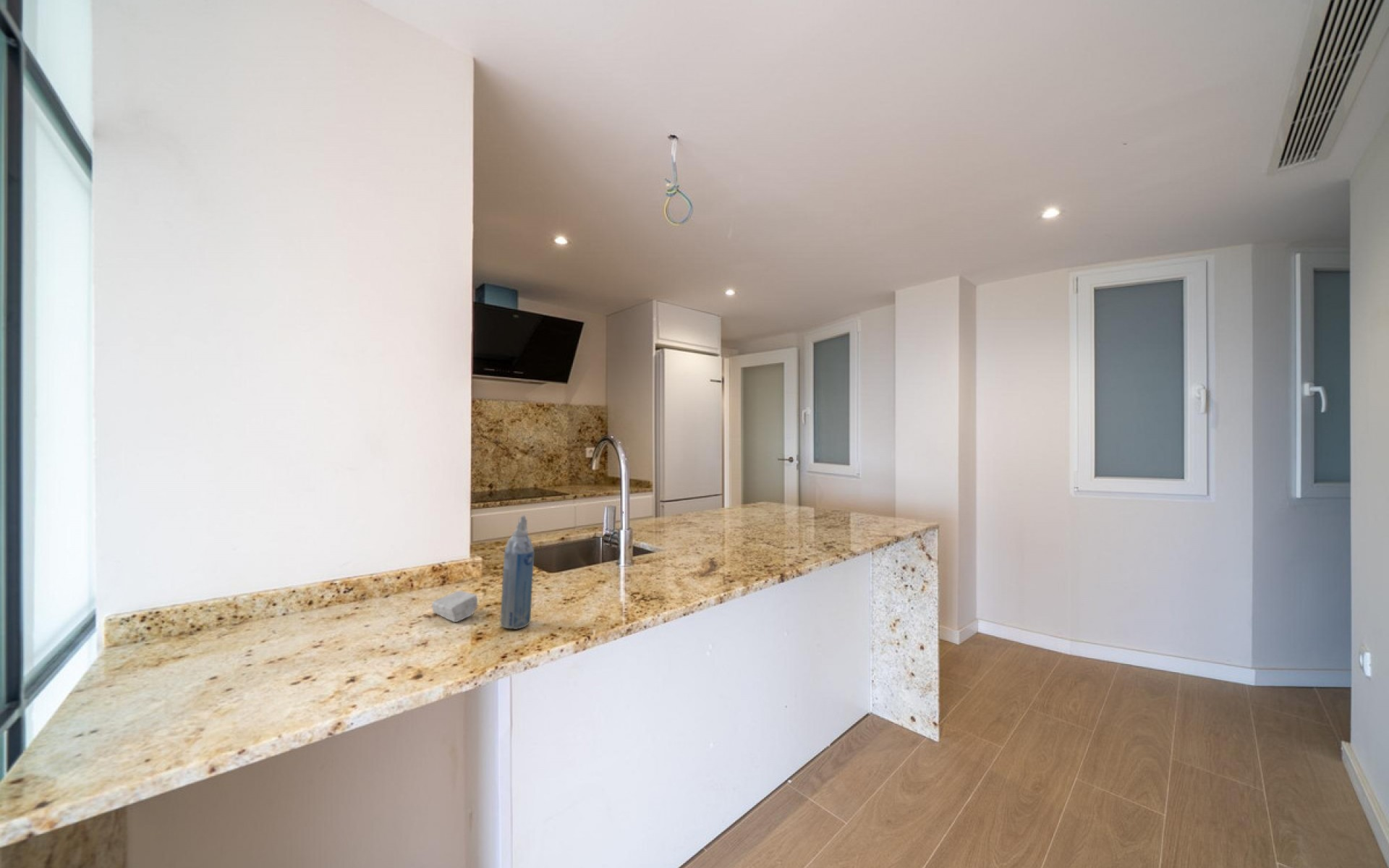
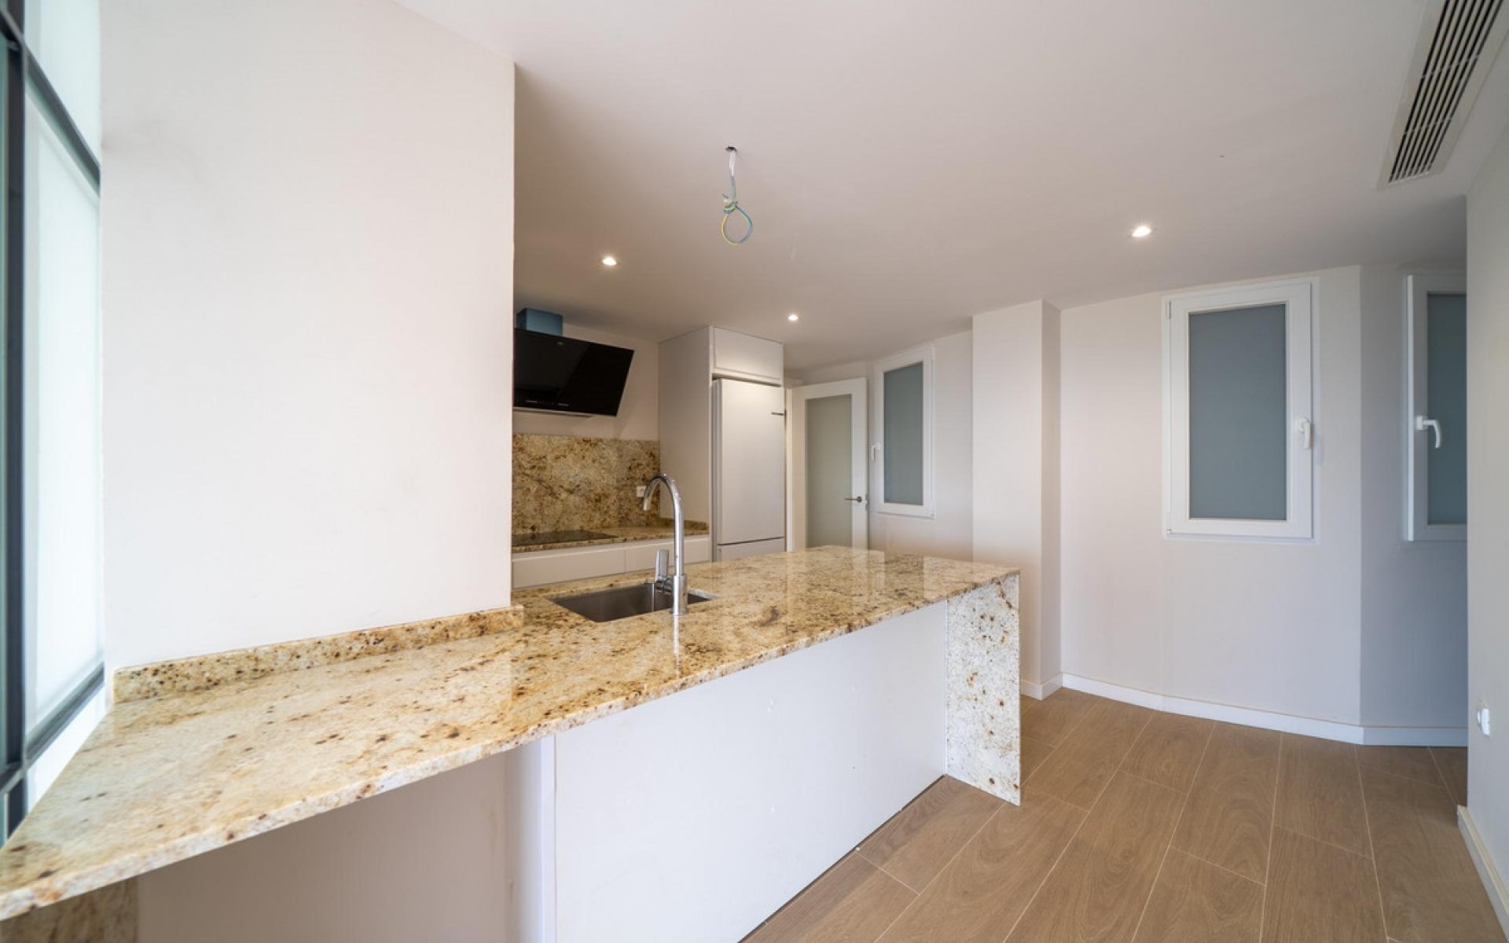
- soap bar [431,590,478,623]
- aerosol can [500,514,535,630]
